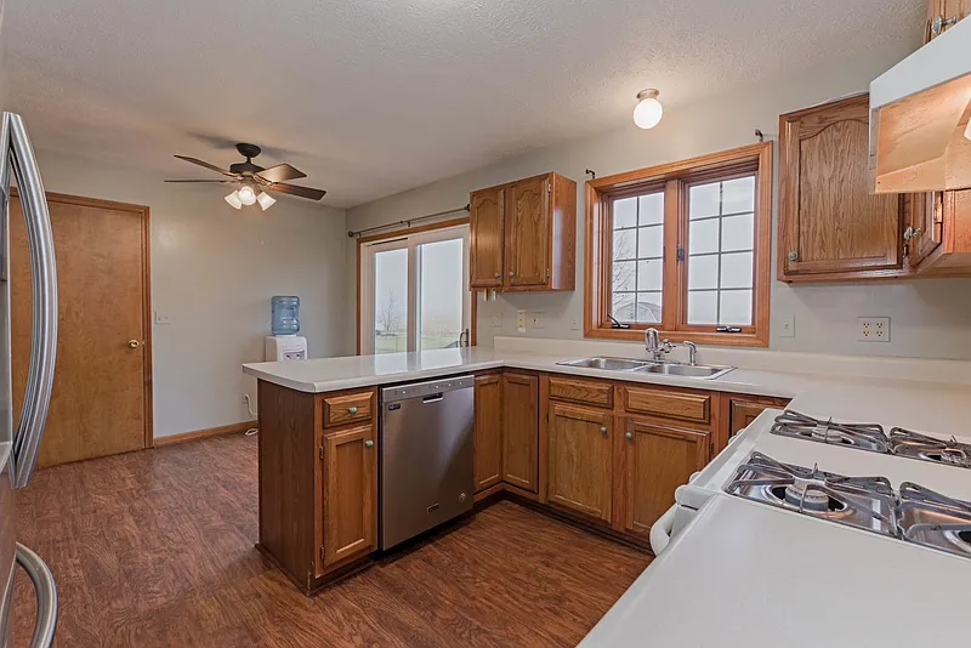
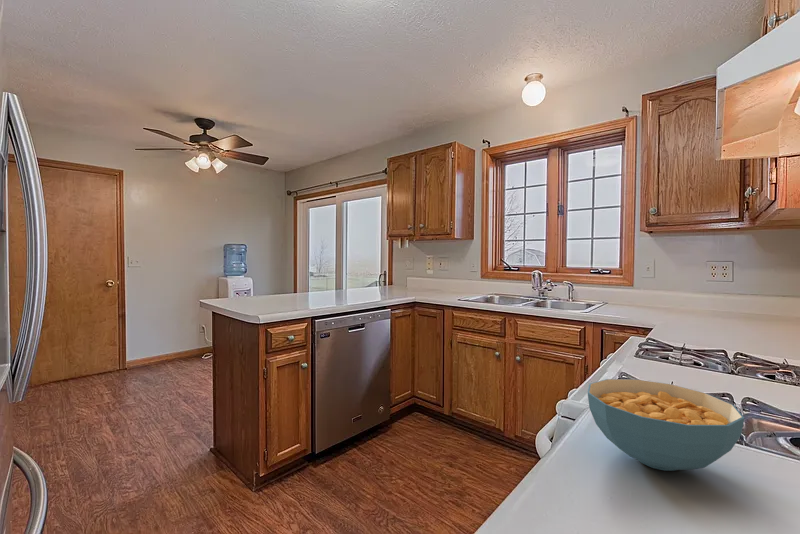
+ cereal bowl [587,378,745,472]
